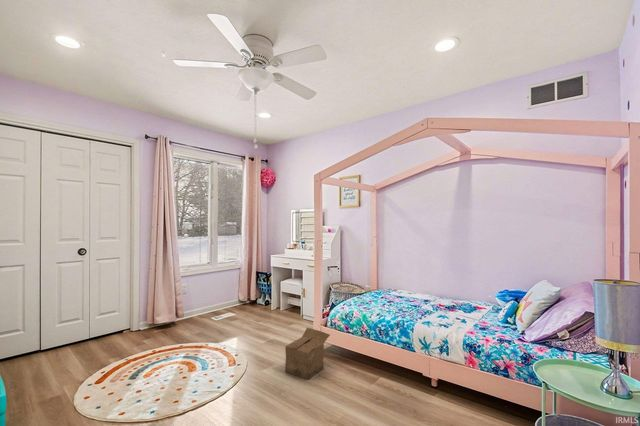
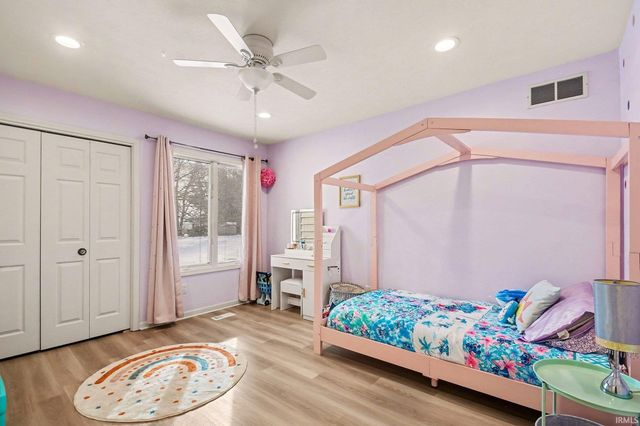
- cardboard box [284,327,331,381]
